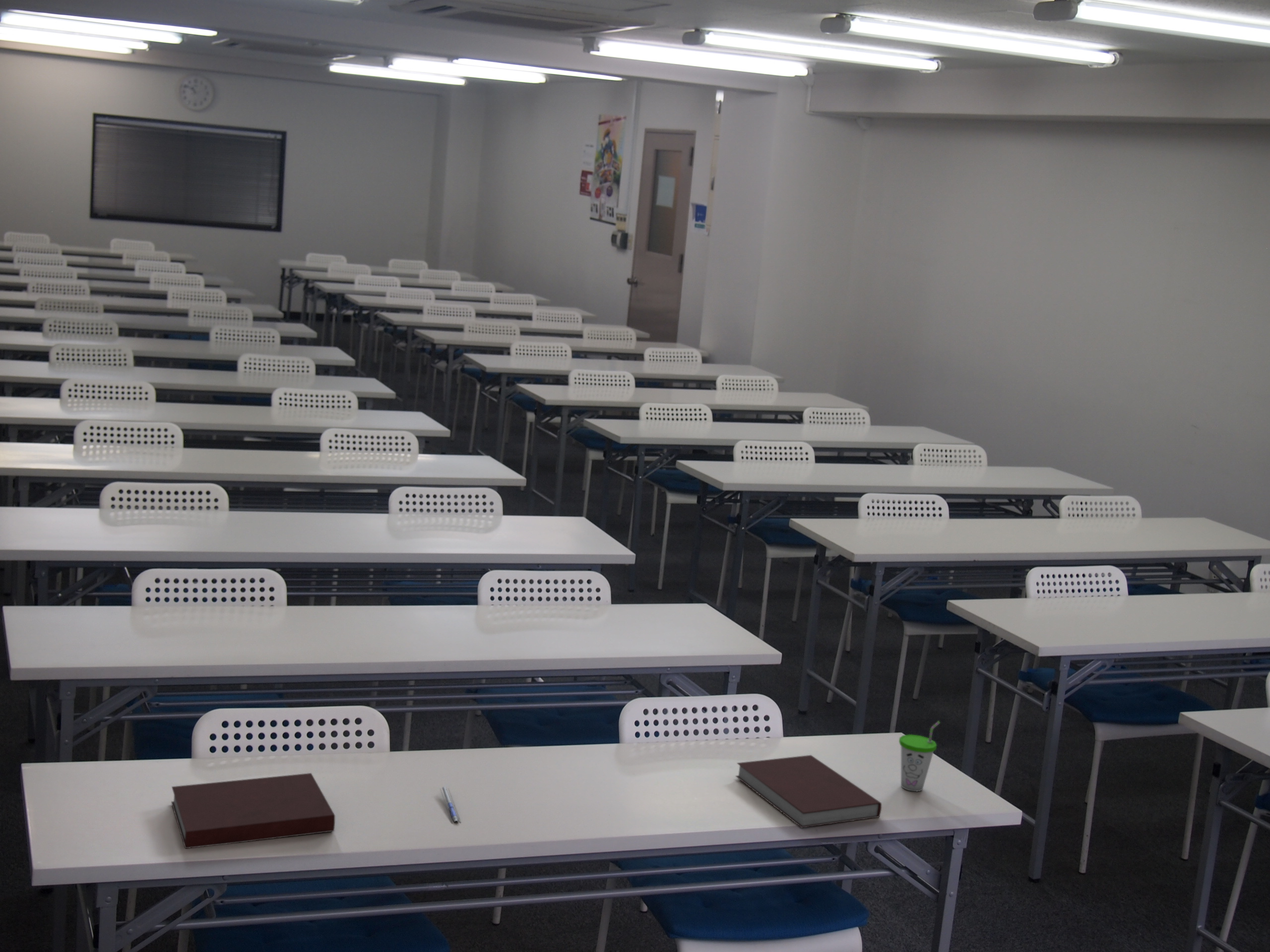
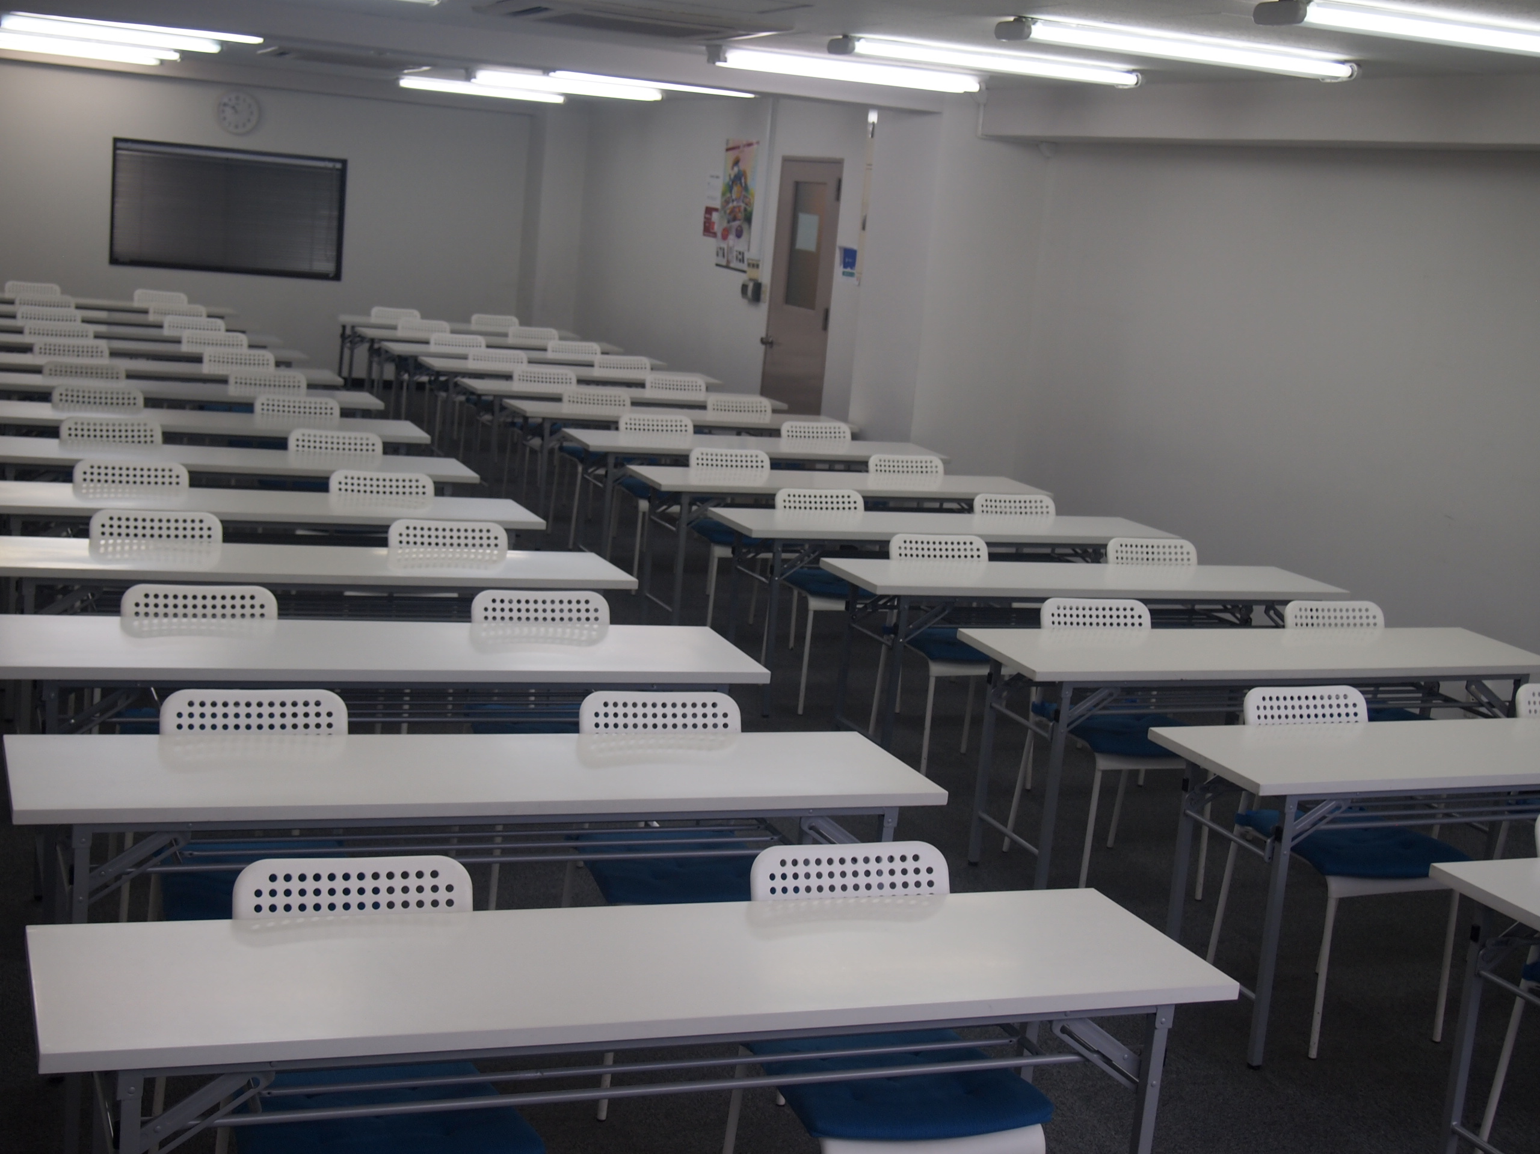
- cup [898,720,941,792]
- notebook [171,773,335,849]
- notebook [735,755,882,829]
- pen [440,786,461,823]
